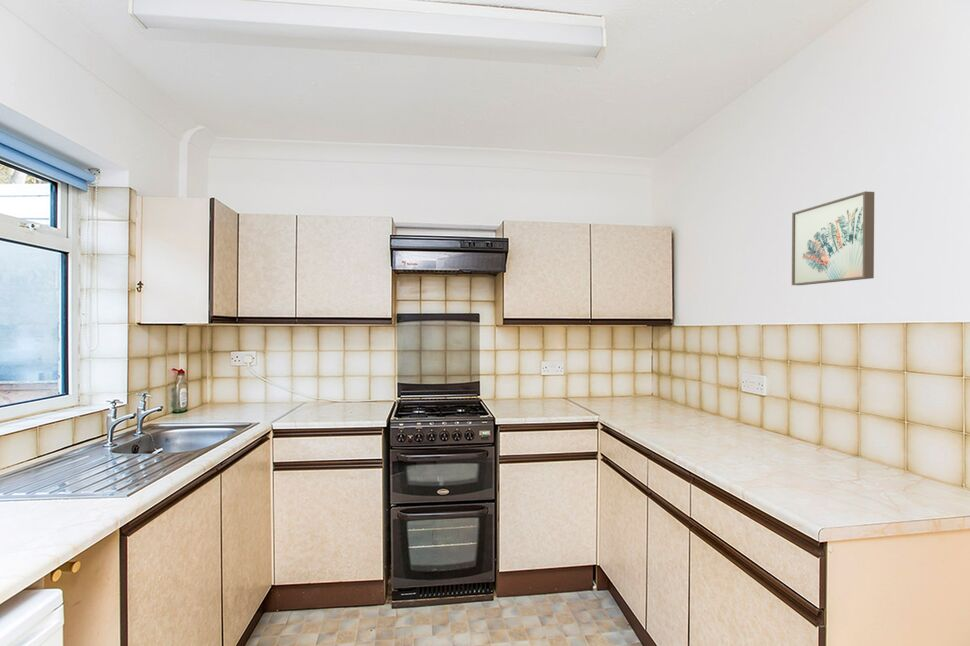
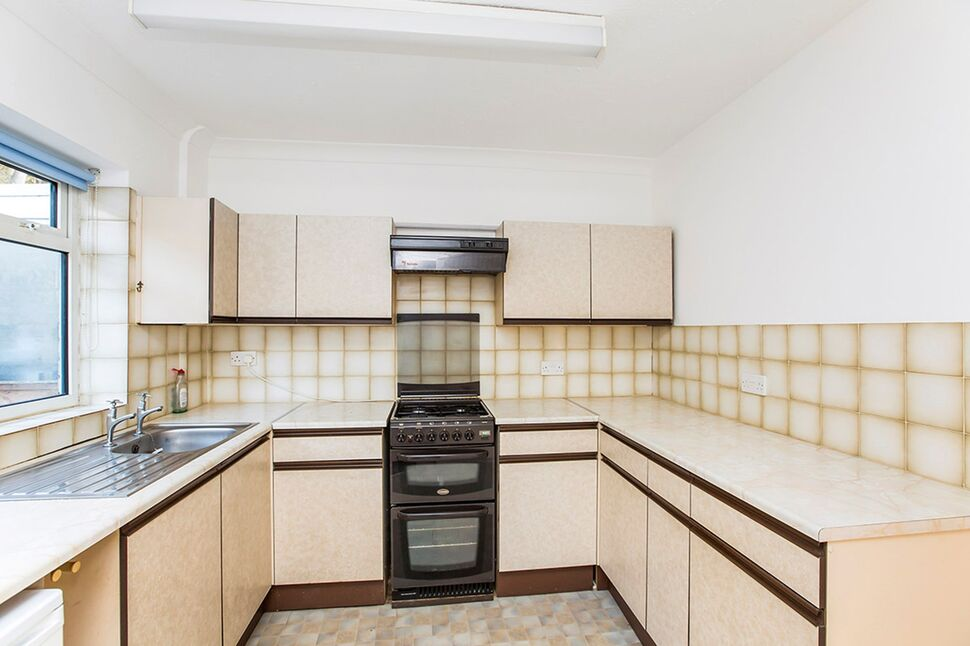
- wall art [791,190,875,286]
